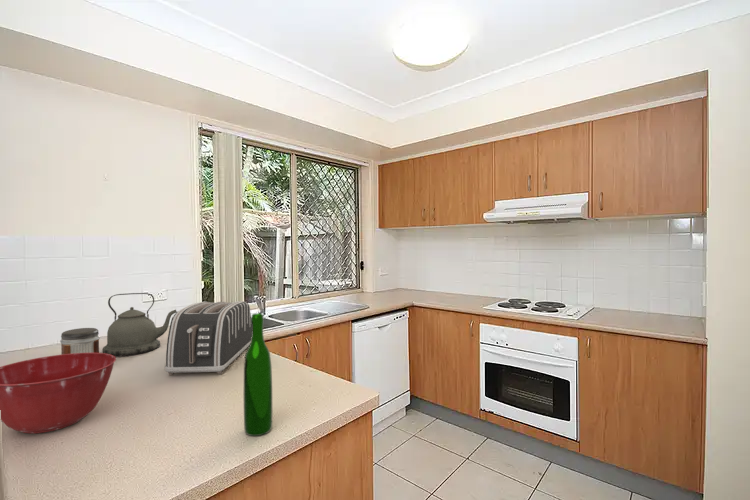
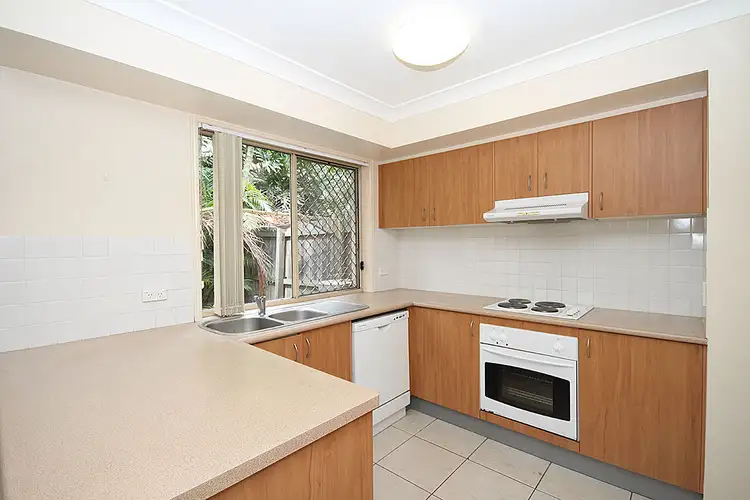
- mixing bowl [0,352,117,434]
- toaster [164,300,252,376]
- kettle [101,292,177,357]
- wine bottle [243,312,273,437]
- jar [59,327,101,355]
